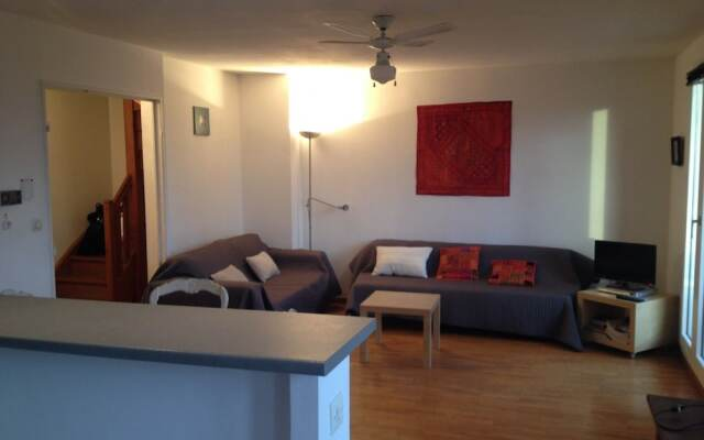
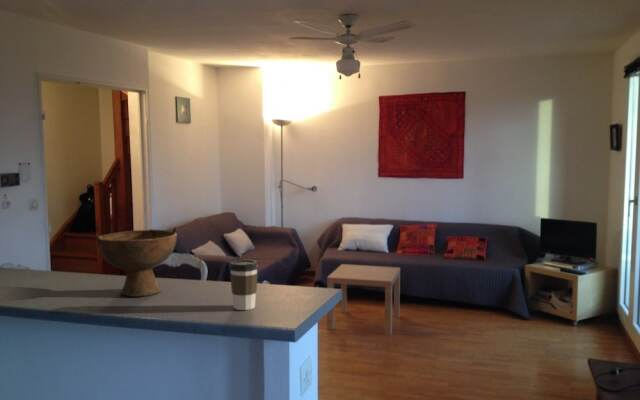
+ coffee cup [228,259,259,311]
+ bowl [94,226,179,298]
